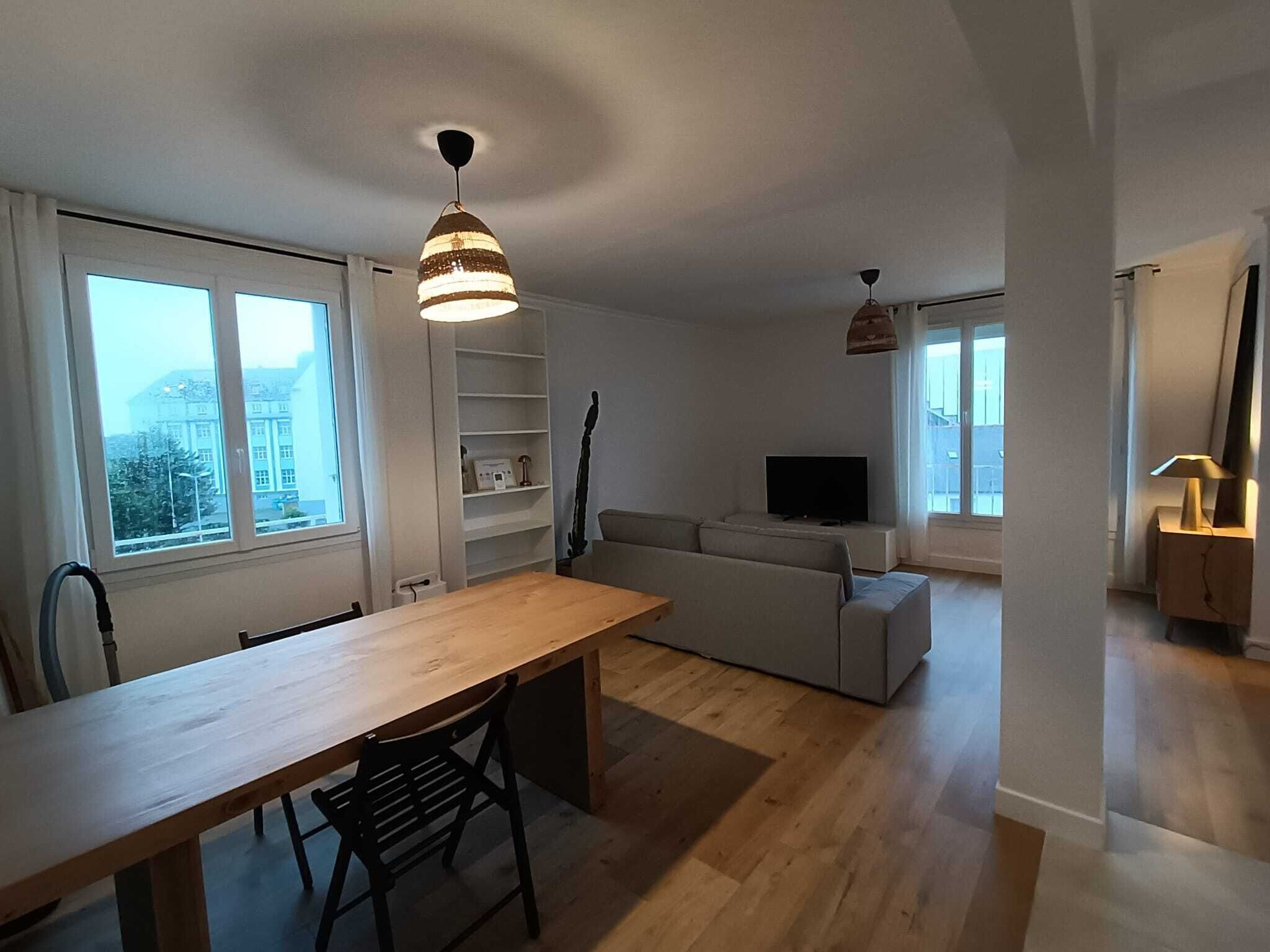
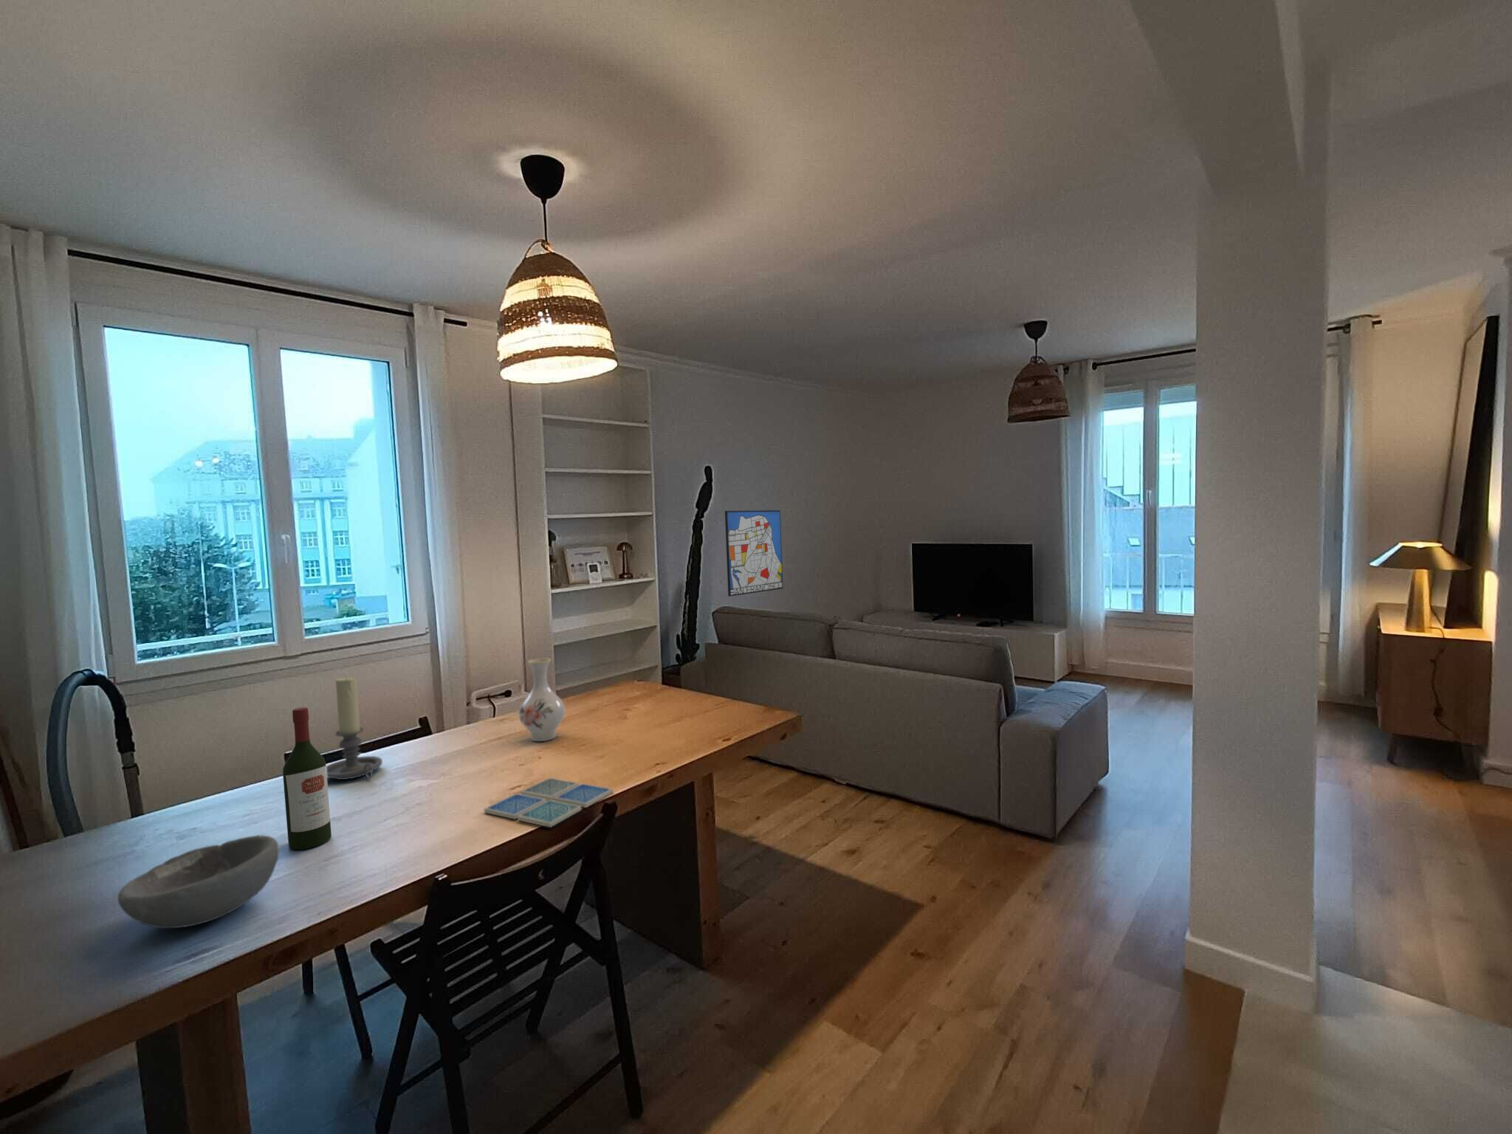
+ wall art [724,510,783,597]
+ bowl [118,835,280,929]
+ candle holder [326,675,383,780]
+ vase [518,658,567,742]
+ wine bottle [282,706,332,850]
+ drink coaster [483,777,614,828]
